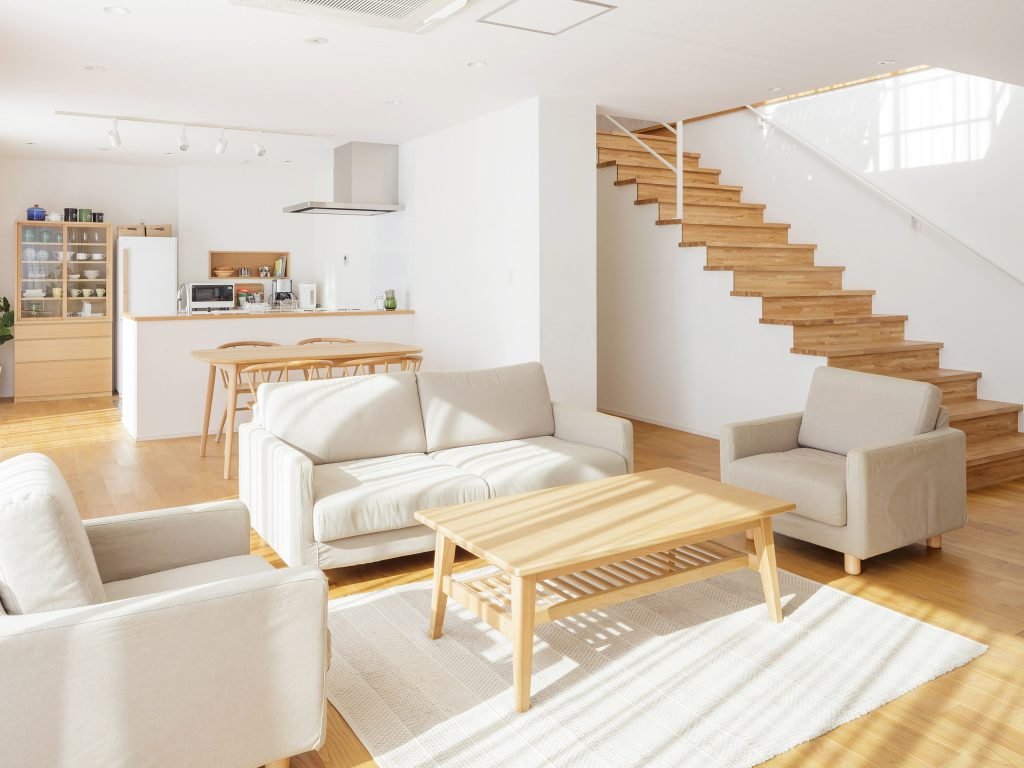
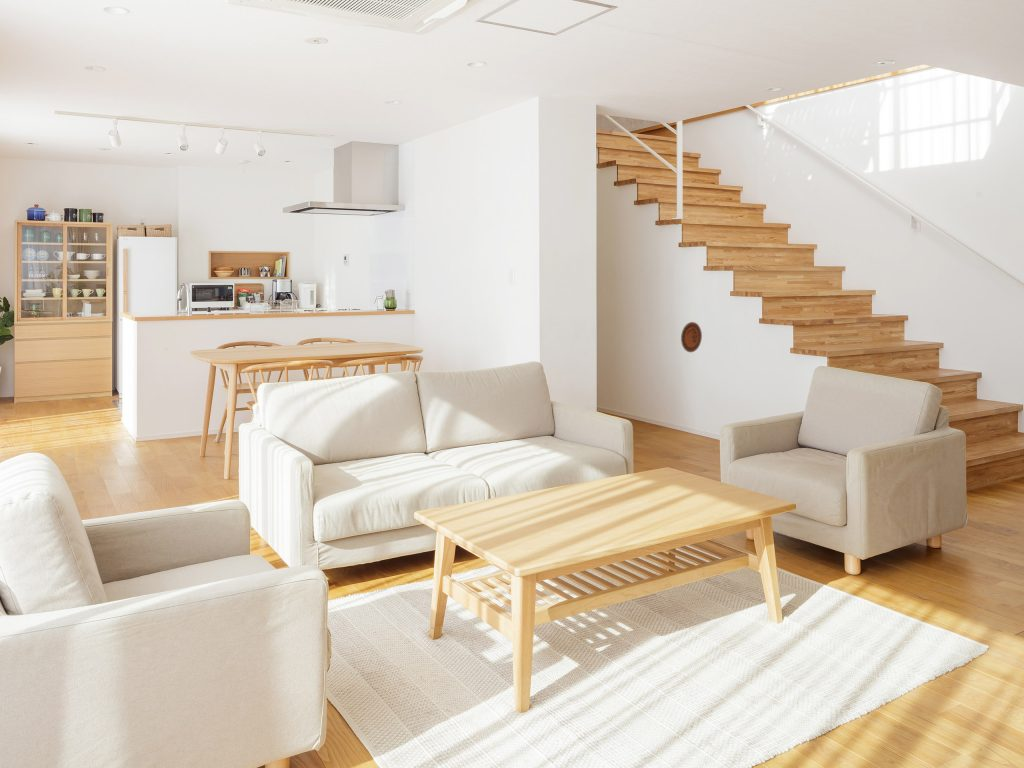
+ decorative plate [680,321,703,353]
